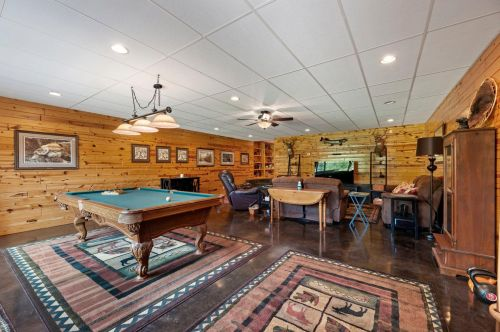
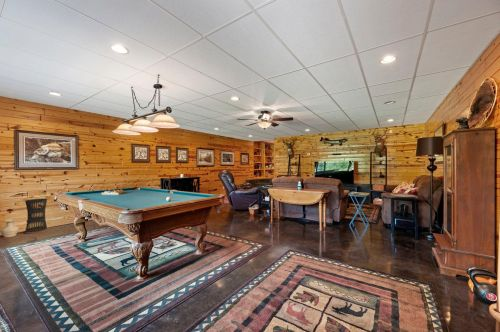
+ umbrella stand [24,198,49,235]
+ vase [0,218,20,238]
